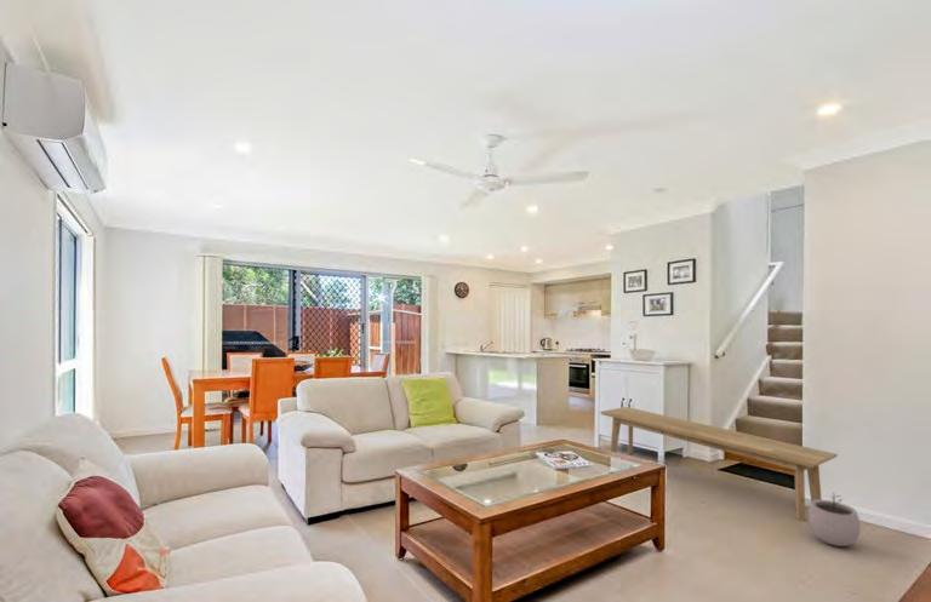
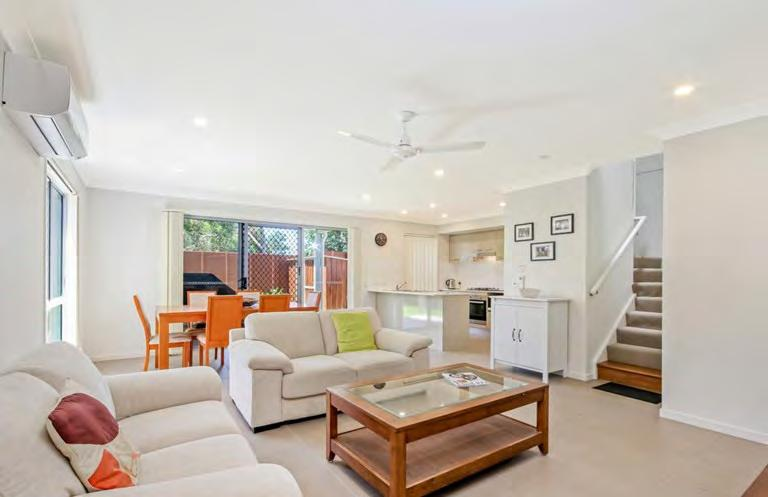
- bench [599,406,839,522]
- plant pot [807,491,862,547]
